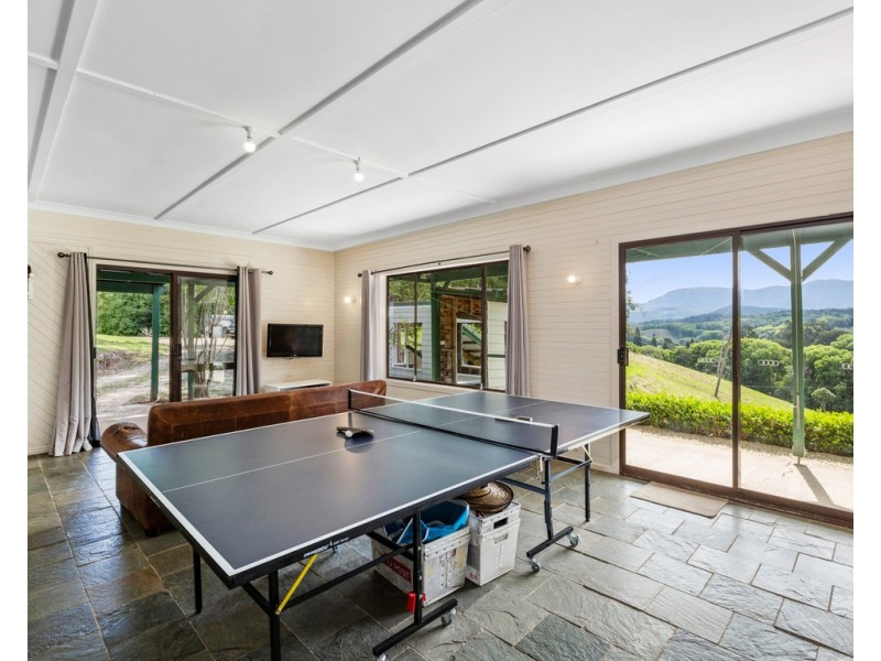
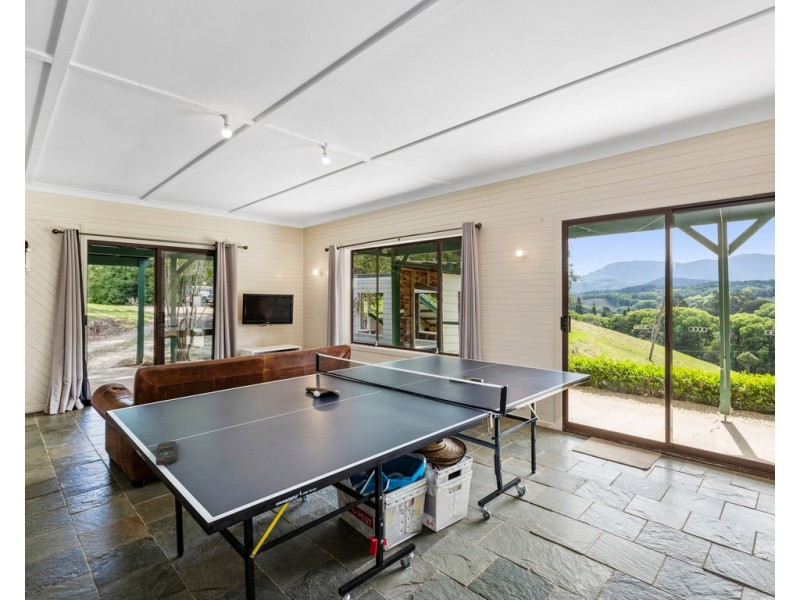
+ remote control [155,440,177,466]
